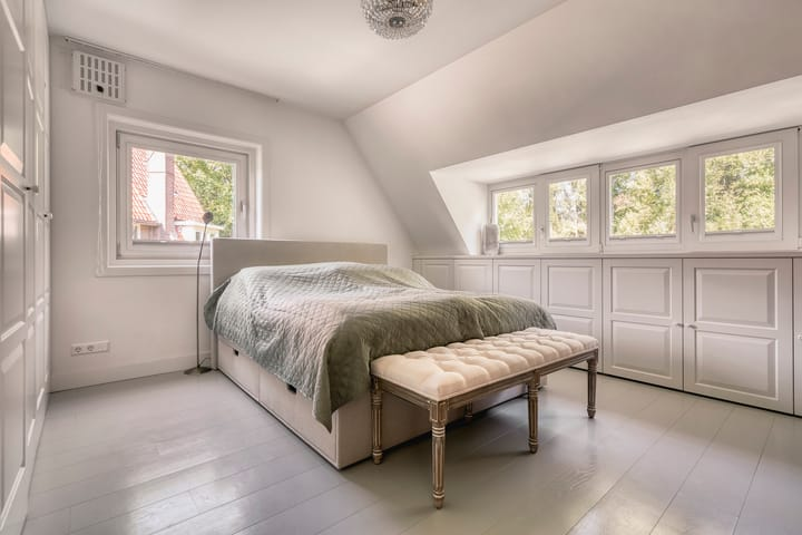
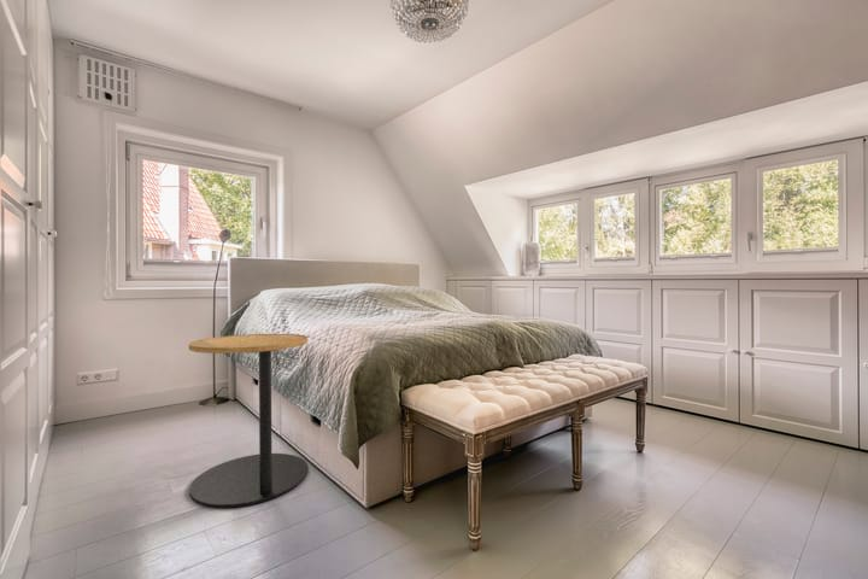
+ side table [188,333,310,509]
